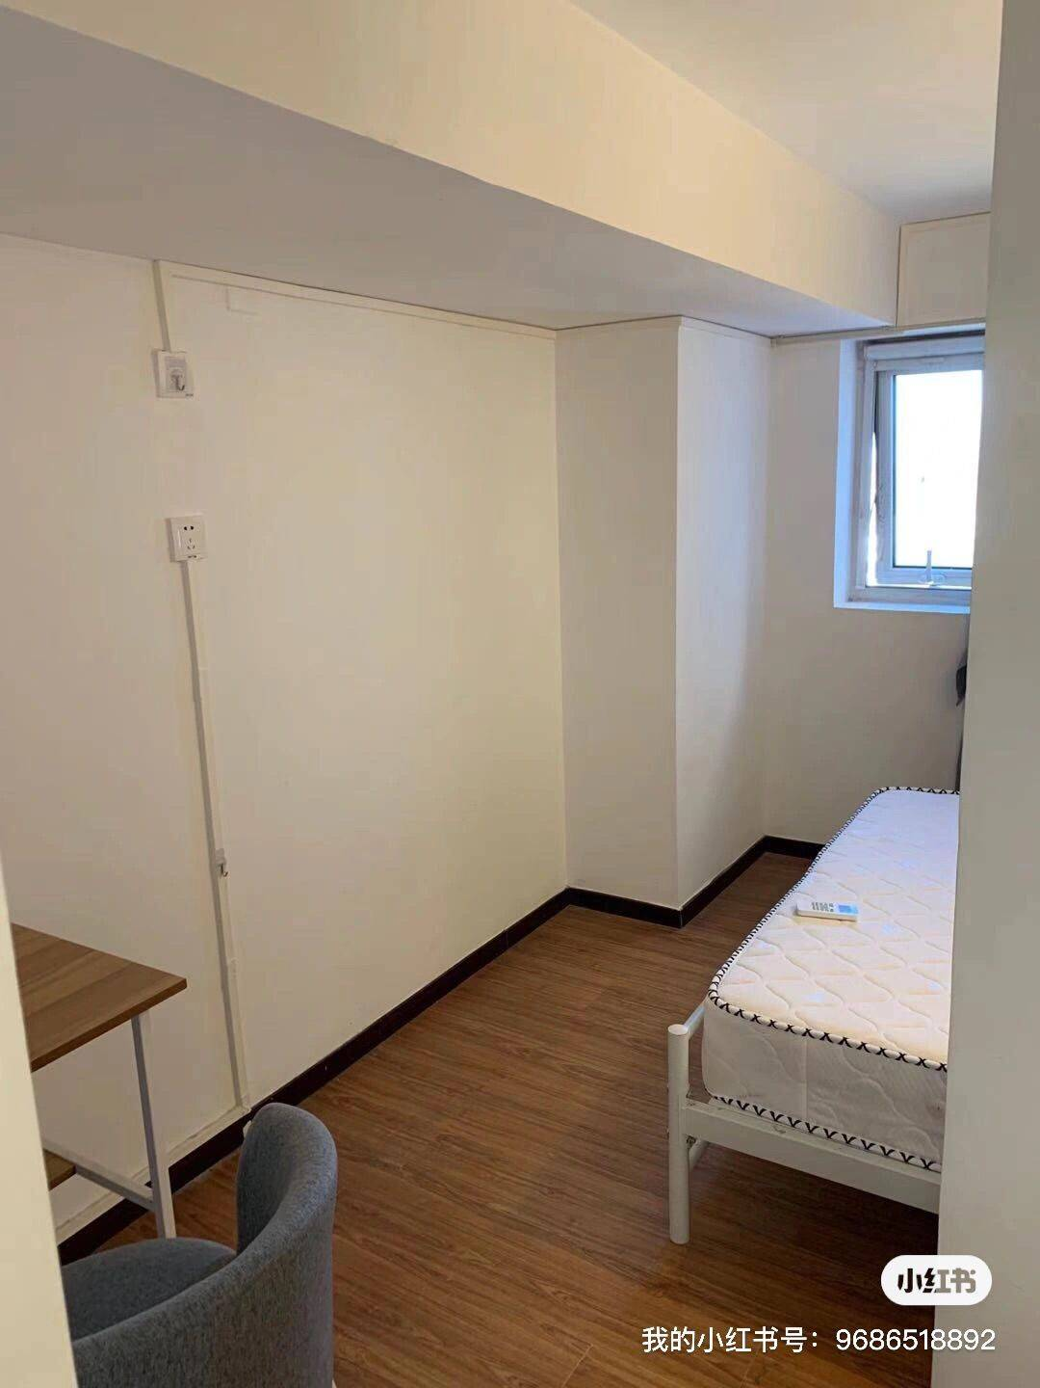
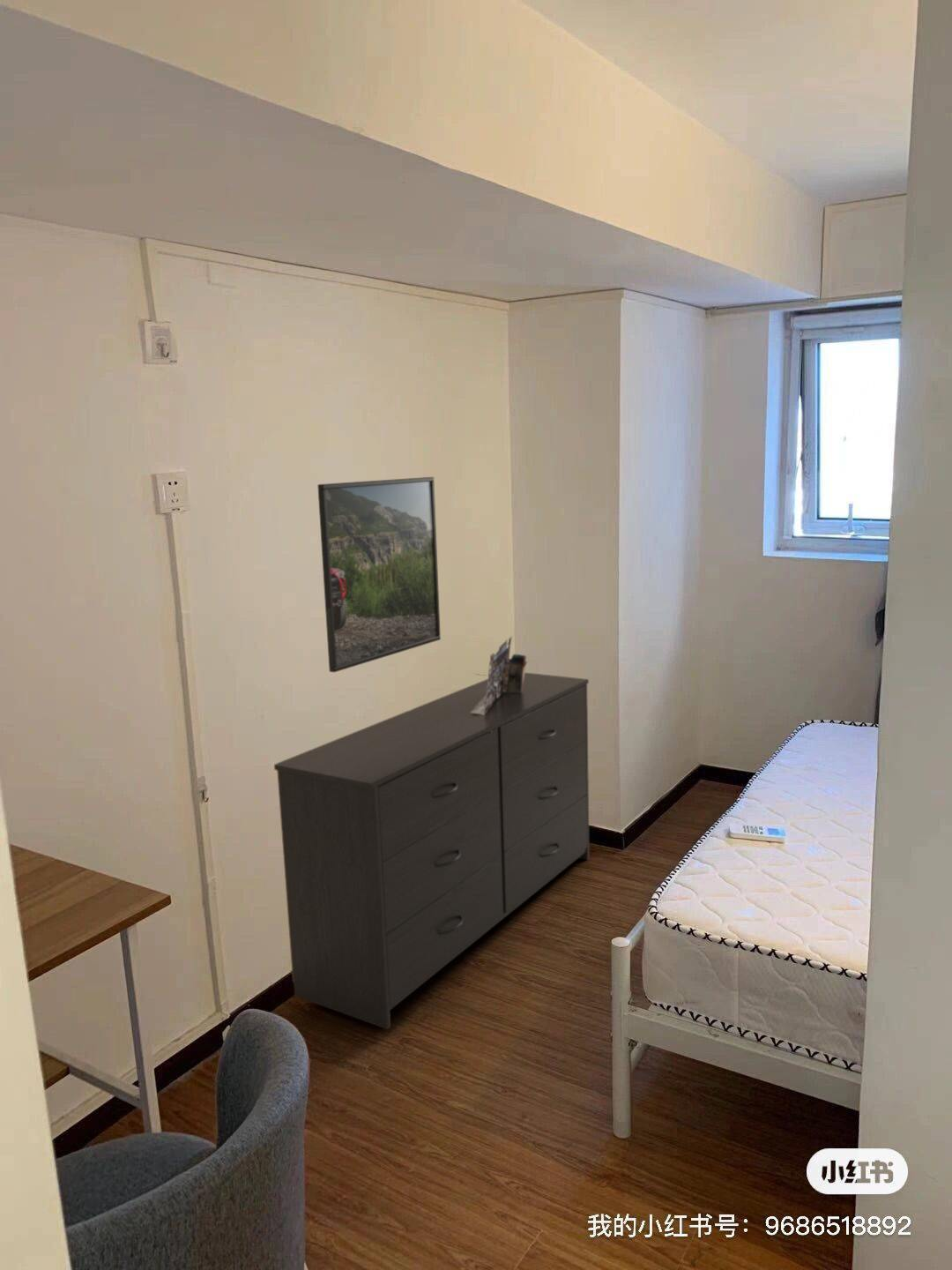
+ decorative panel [471,636,528,714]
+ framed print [316,476,442,673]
+ dresser [273,672,591,1030]
